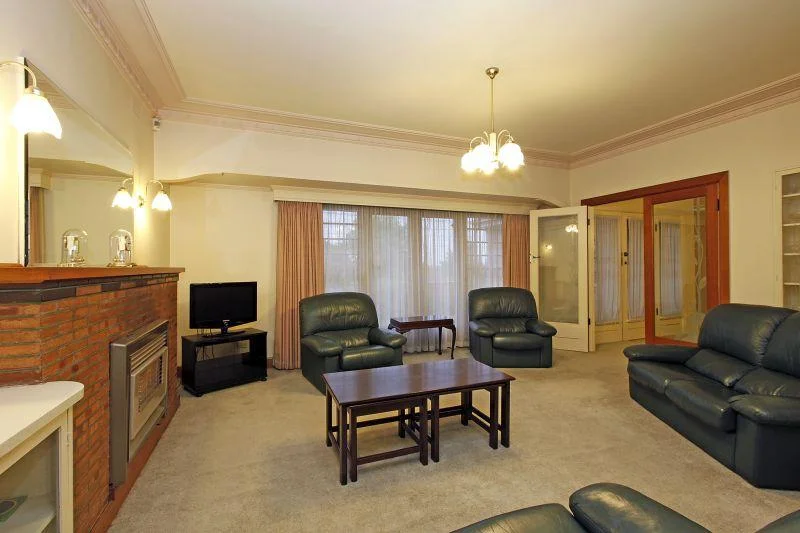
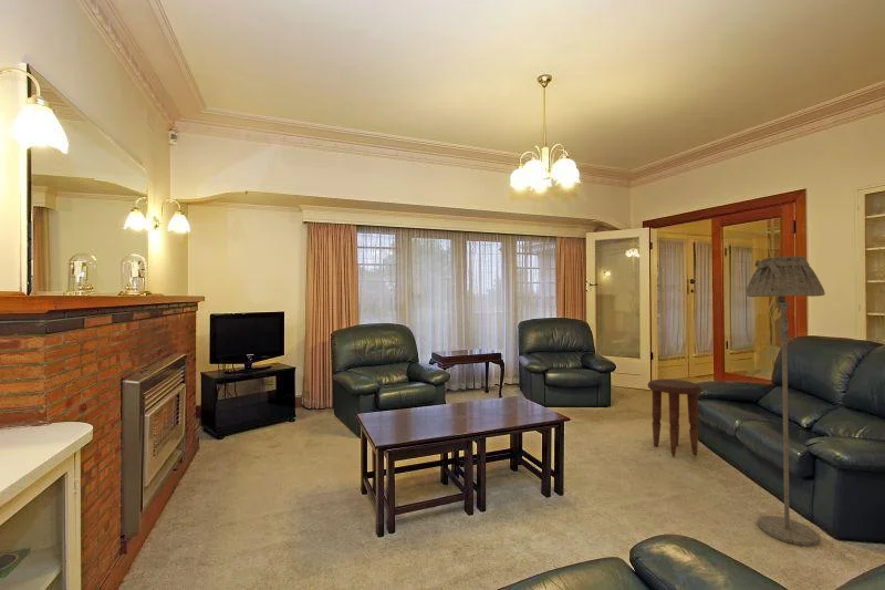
+ side table [646,379,704,457]
+ floor lamp [745,256,826,547]
